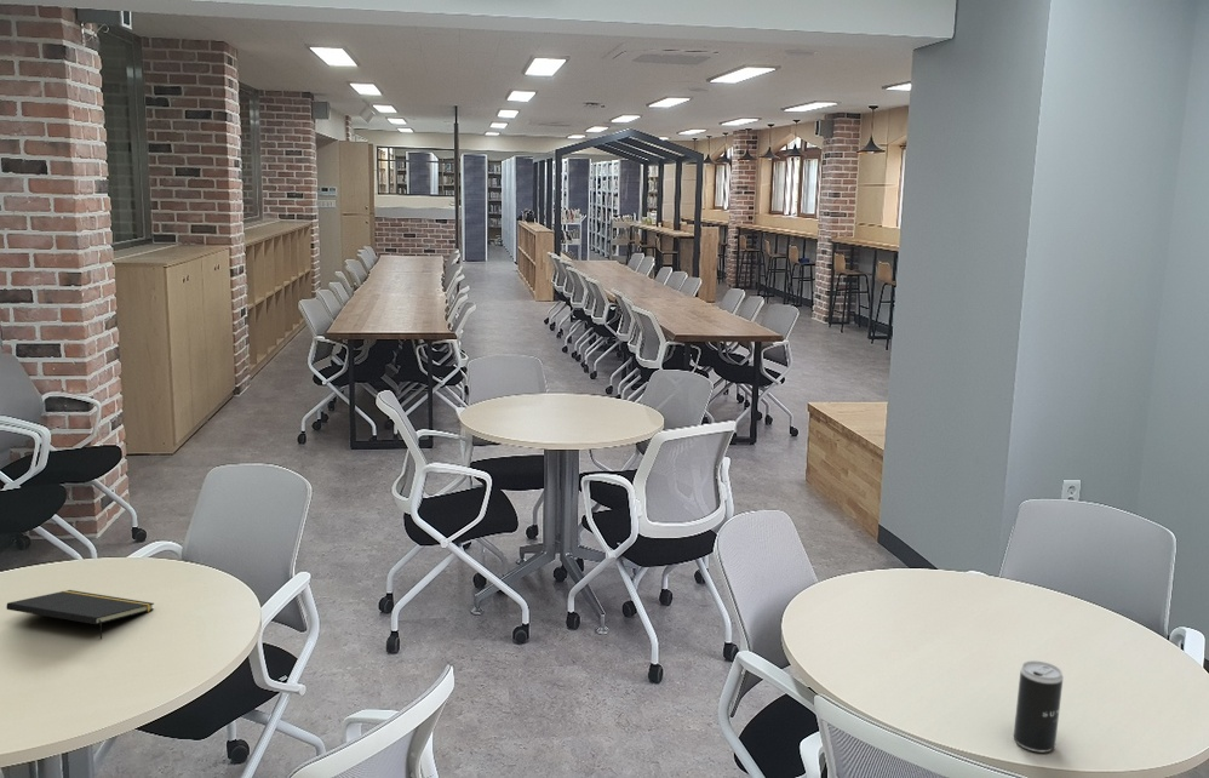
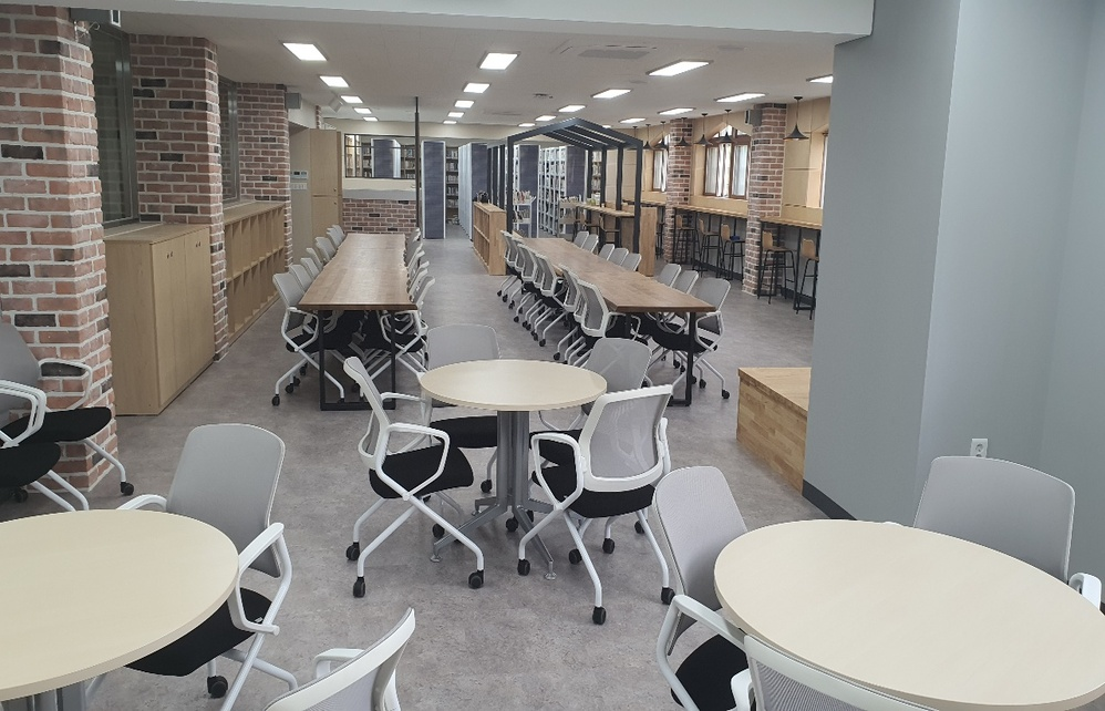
- notepad [5,589,155,640]
- beverage can [1013,659,1065,753]
